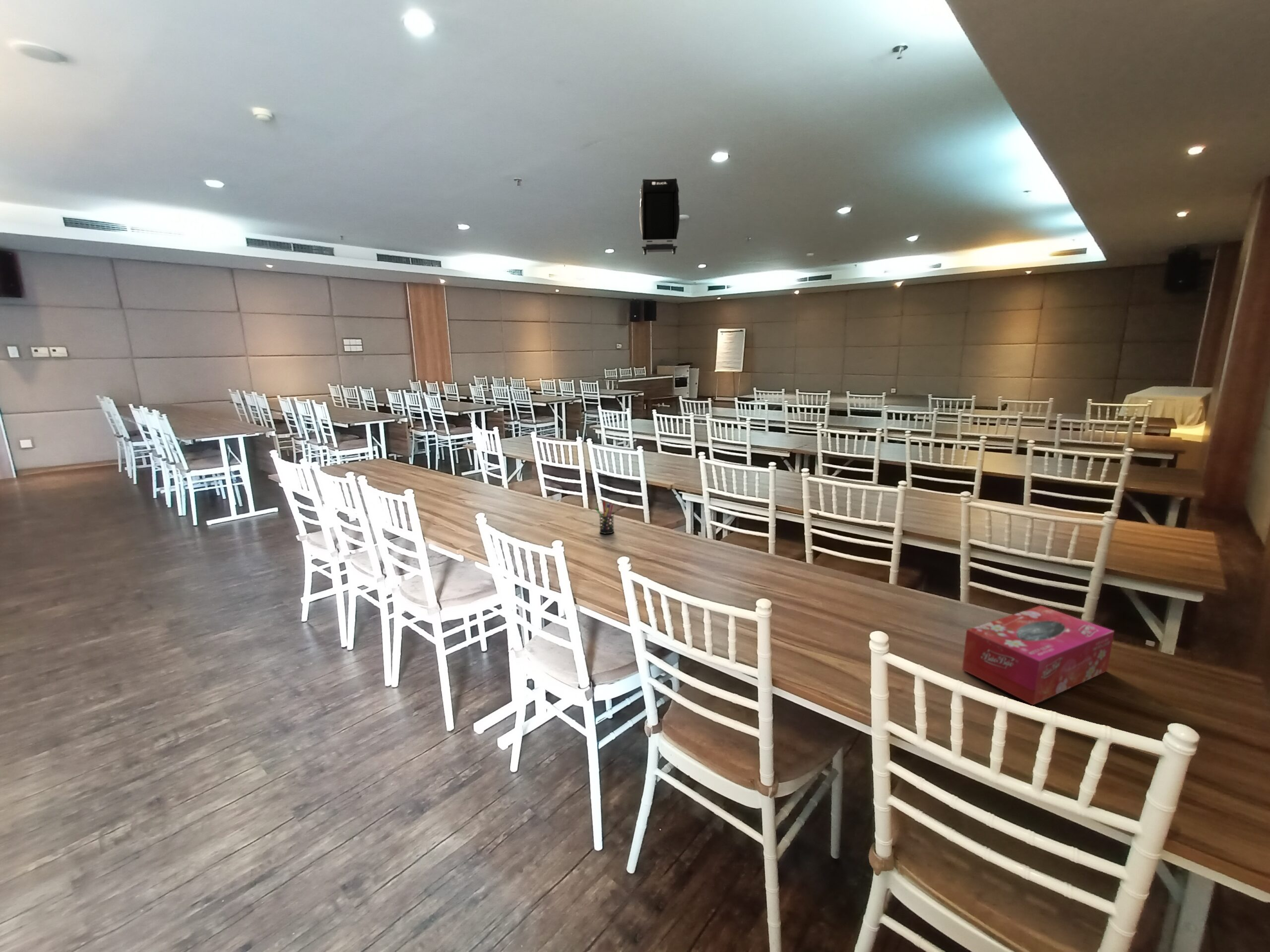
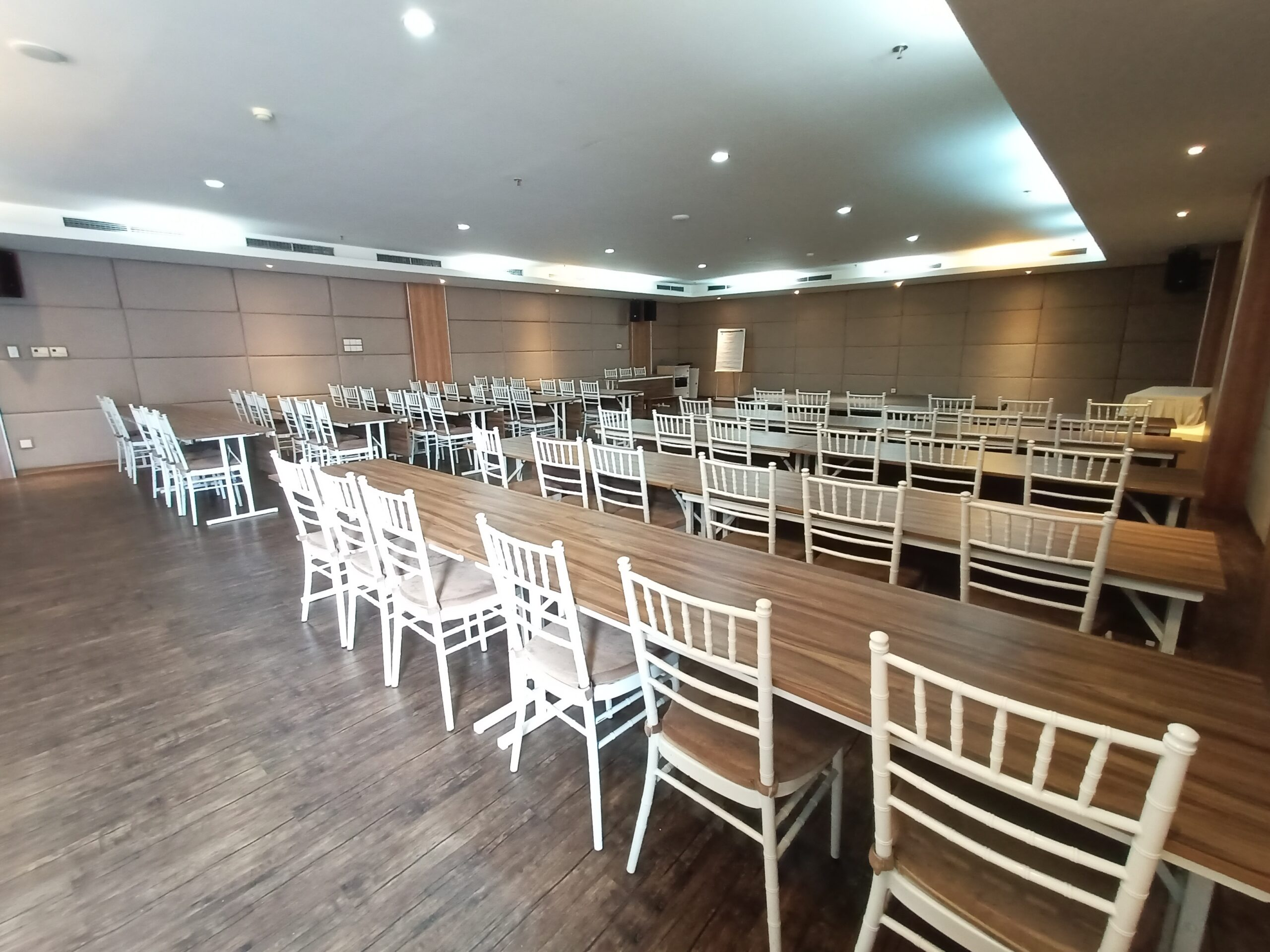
- tissue box [961,605,1115,706]
- pen holder [595,500,615,535]
- luggage [639,178,680,256]
